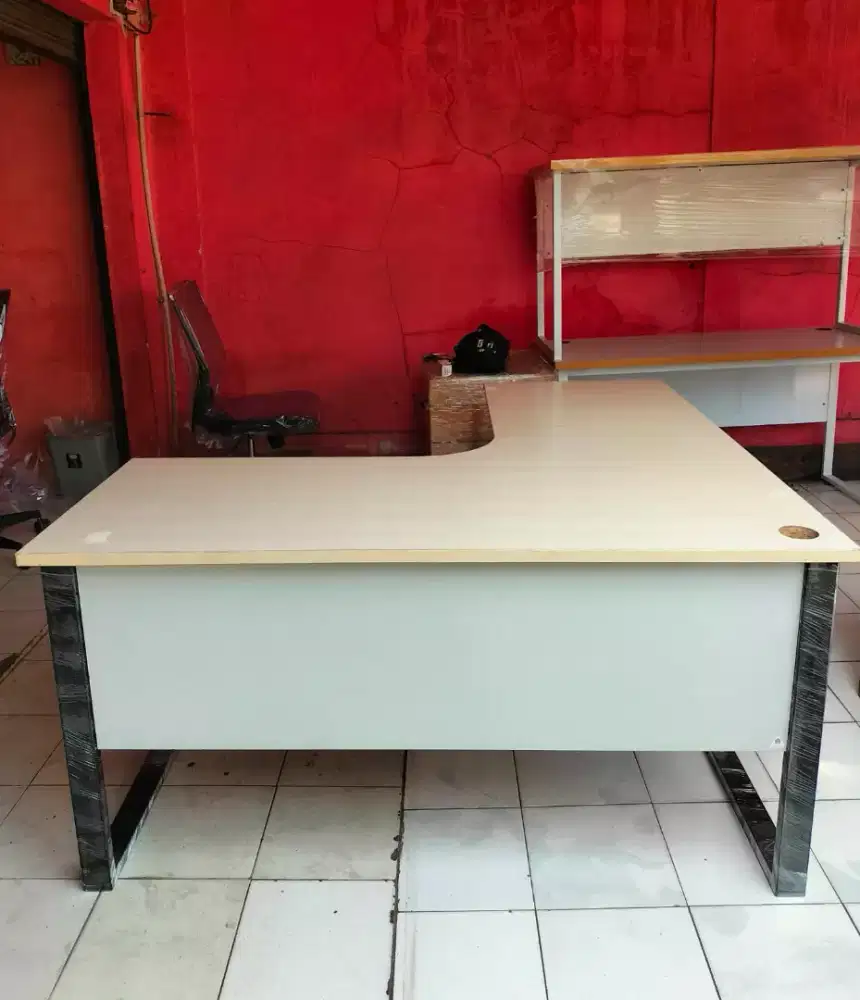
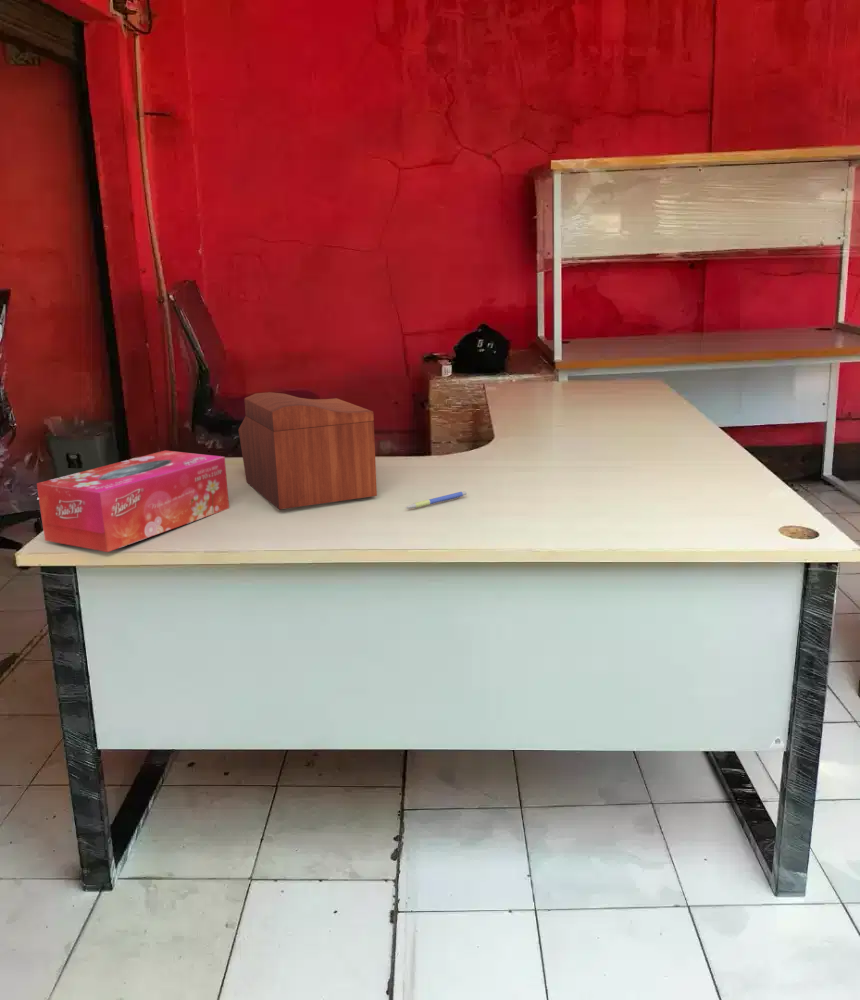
+ tissue box [36,450,230,553]
+ pen [405,490,468,510]
+ sewing box [237,391,378,510]
